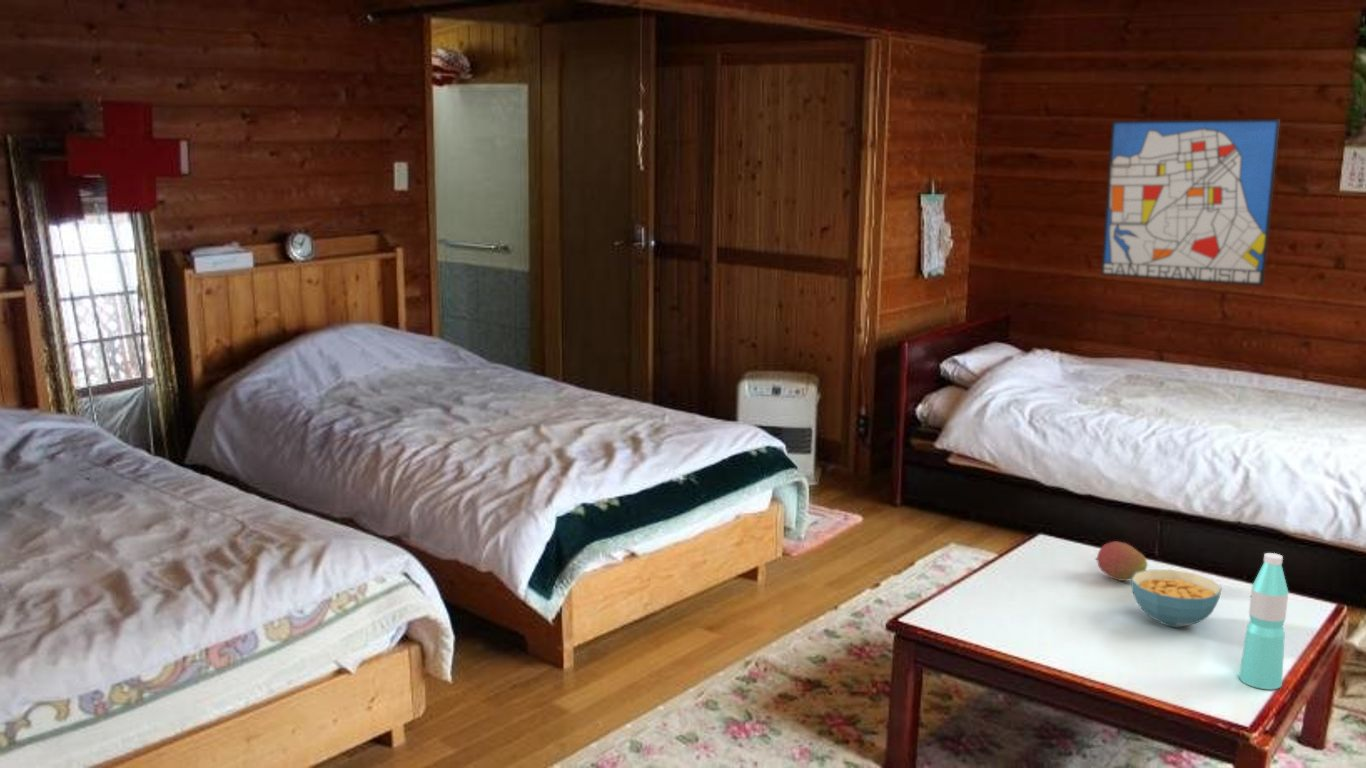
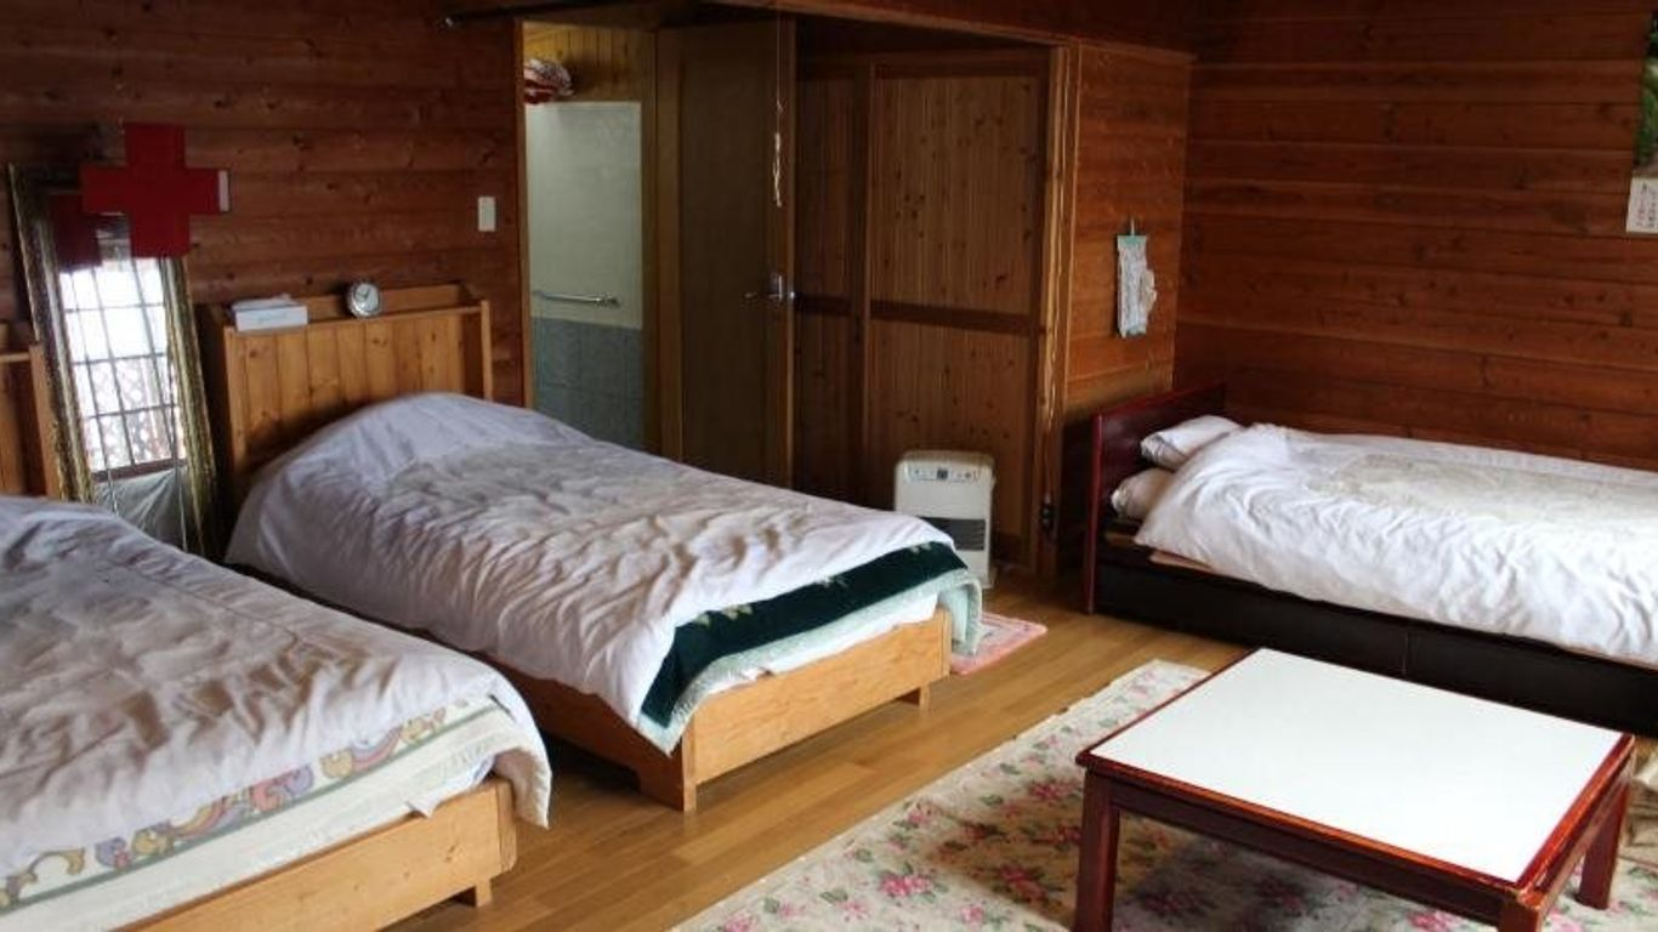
- fruit [1094,540,1149,582]
- water bottle [1238,552,1289,690]
- cereal bowl [1130,569,1223,628]
- wall art [1100,118,1281,287]
